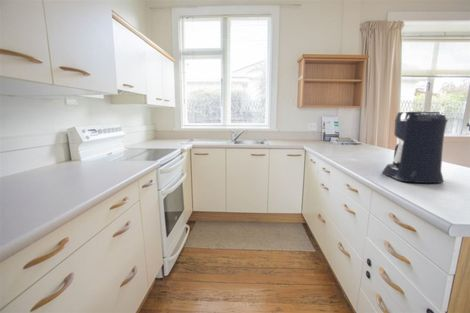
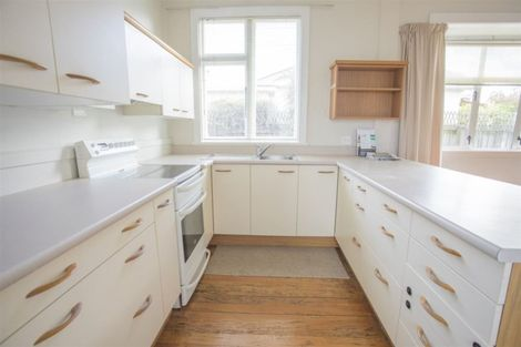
- coffee maker [381,110,449,184]
